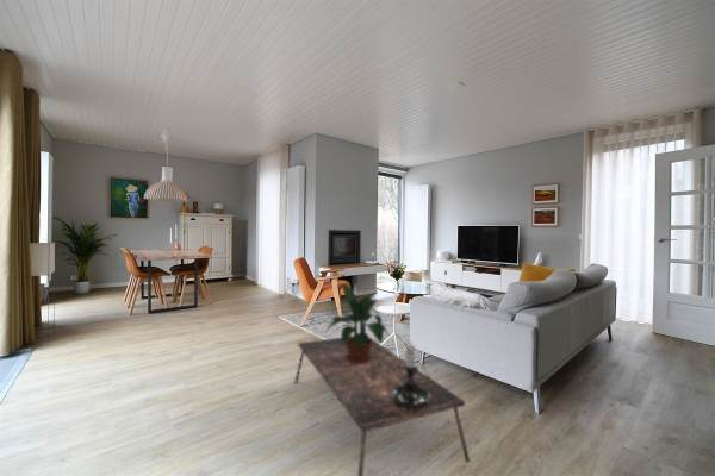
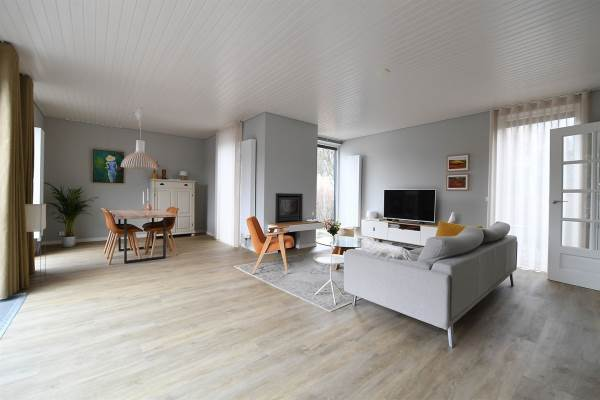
- potted plant [323,282,390,364]
- coffee table [293,334,471,476]
- candle holder [388,340,431,407]
